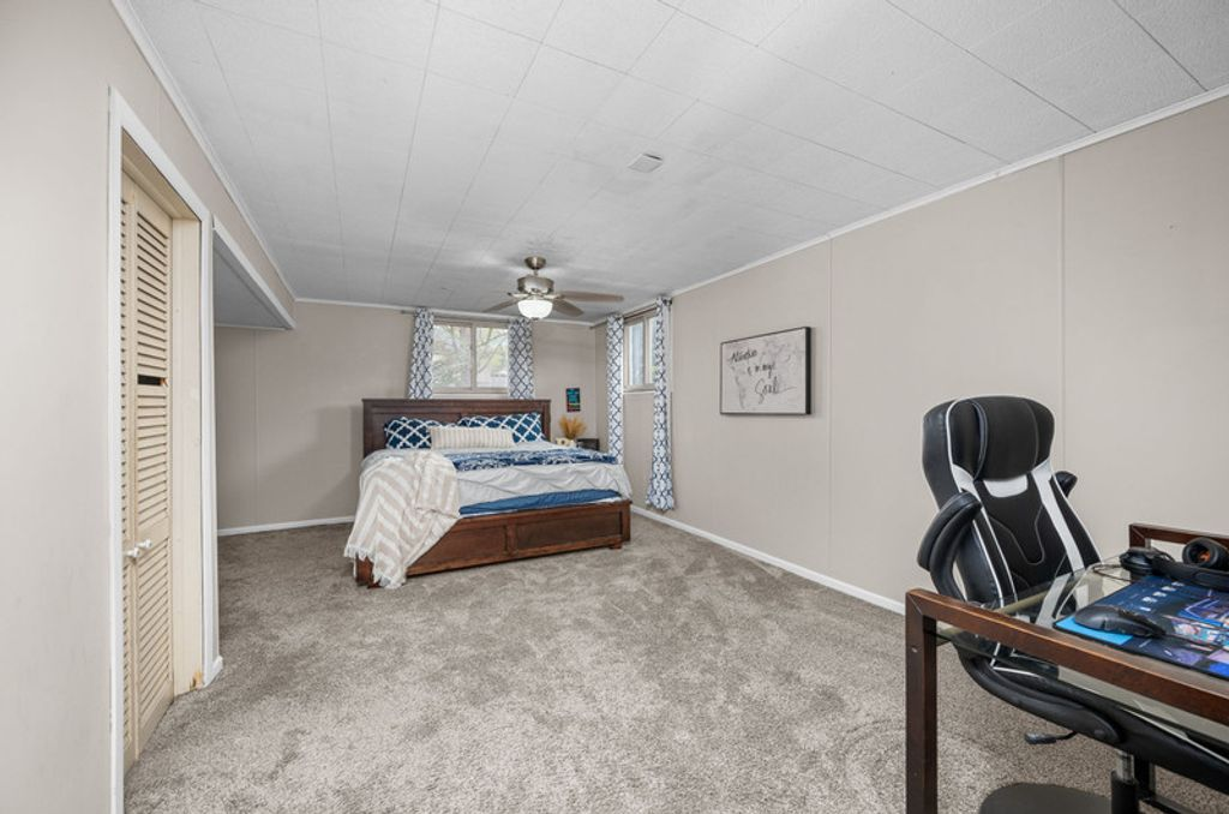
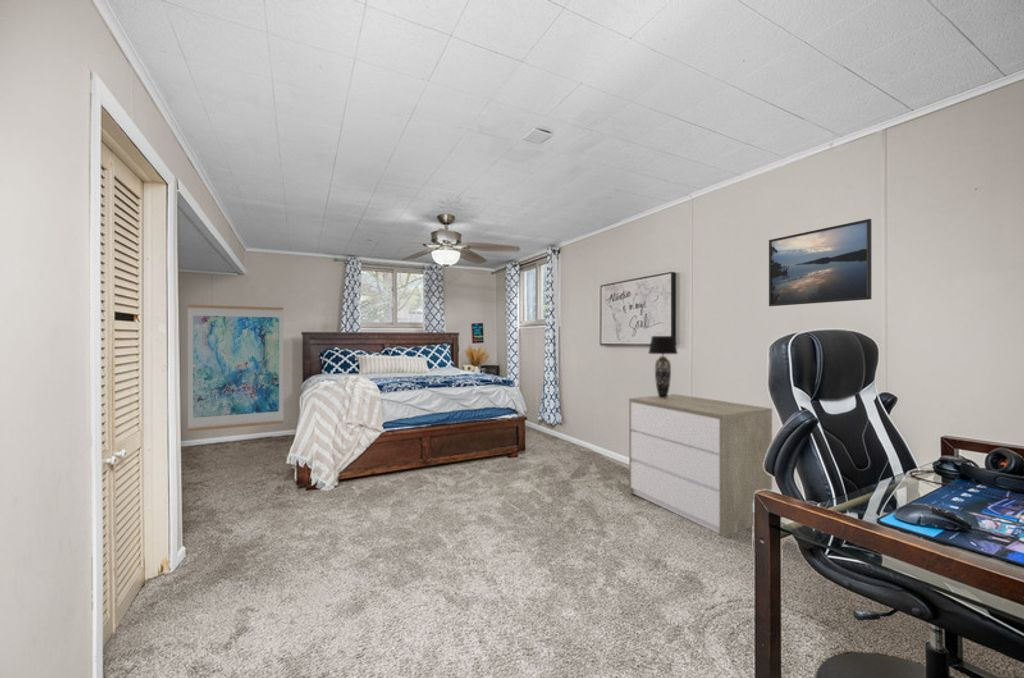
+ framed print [768,218,873,307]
+ table lamp [647,335,679,398]
+ wall art [186,304,285,432]
+ dresser [628,393,773,538]
